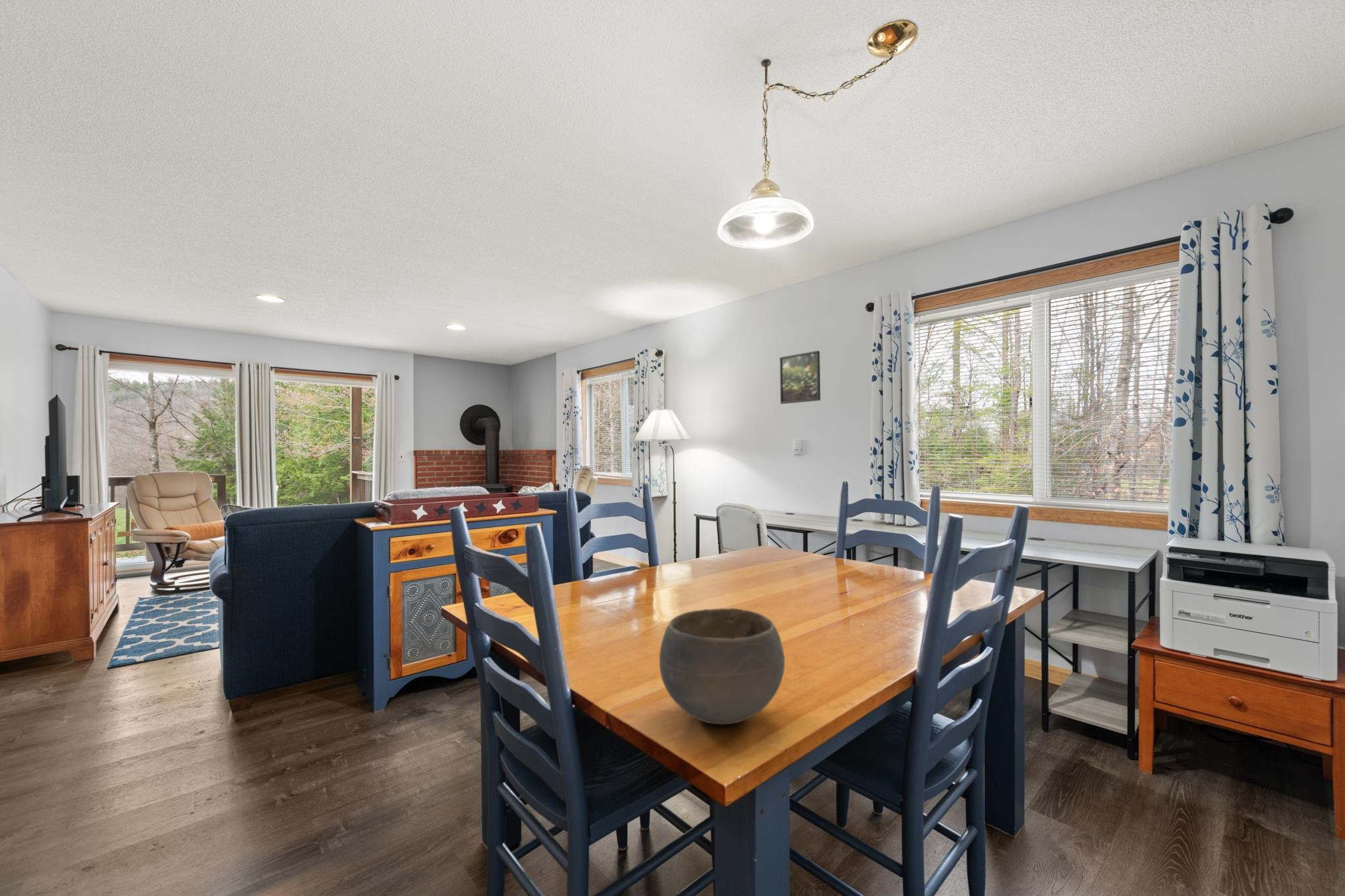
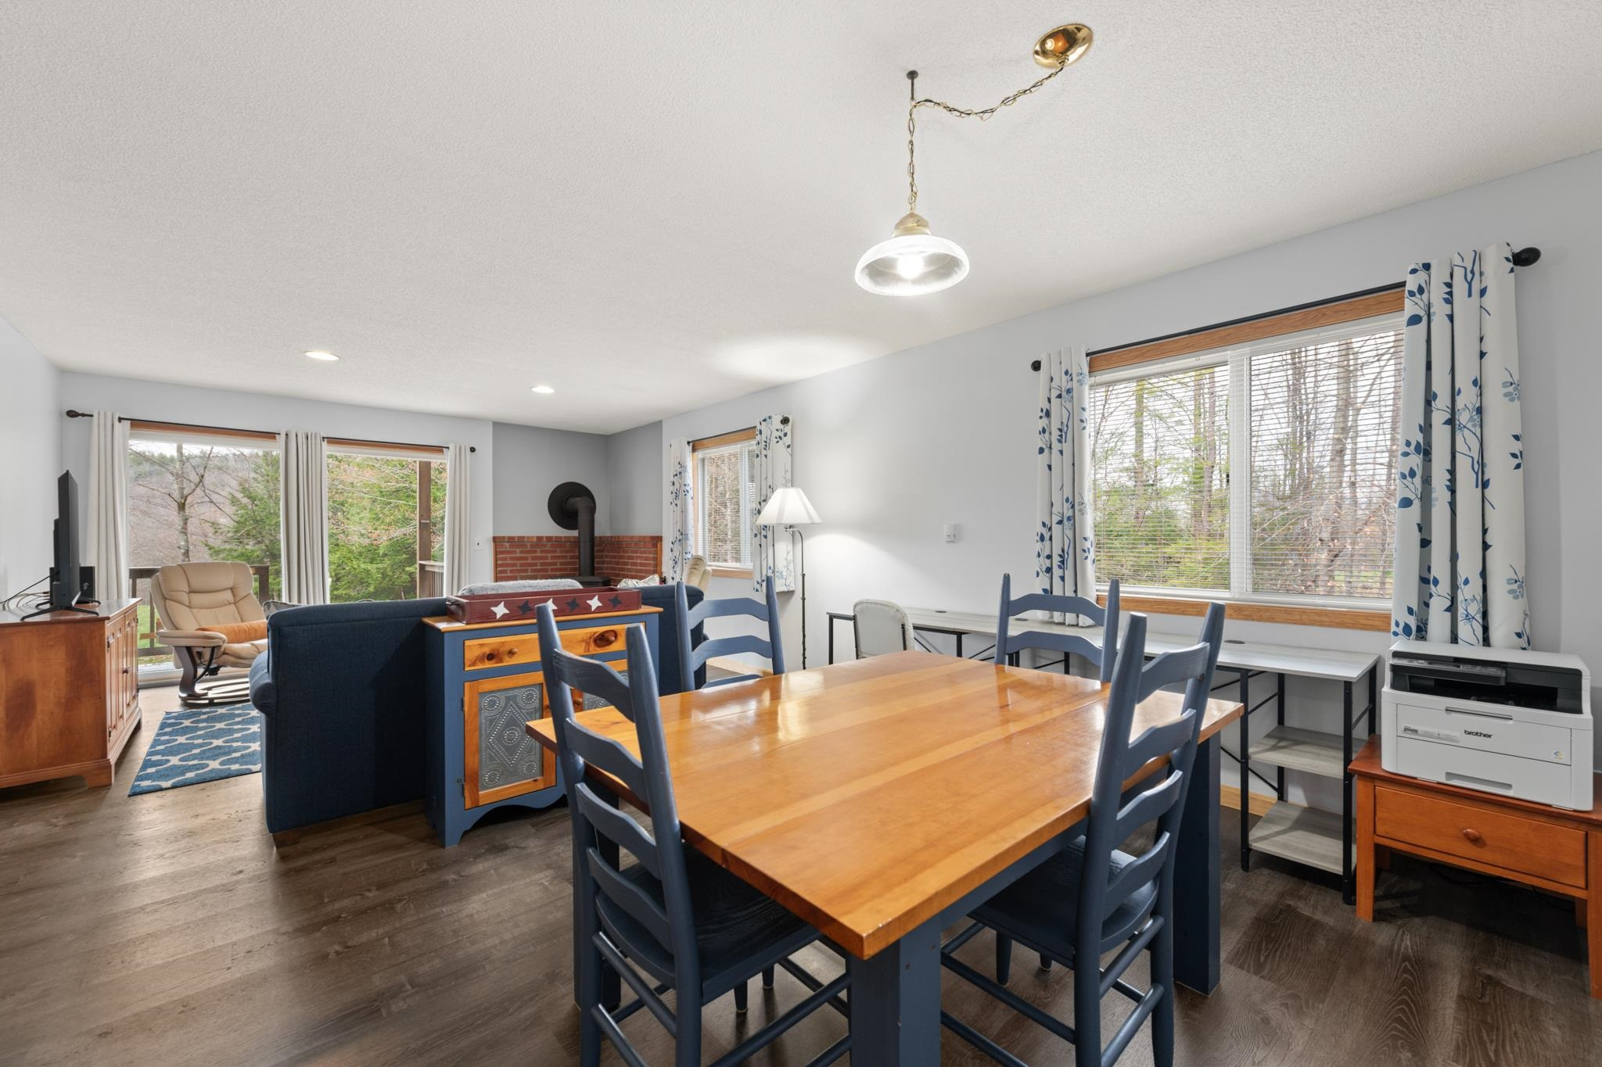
- bowl [659,607,785,725]
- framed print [779,350,821,404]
